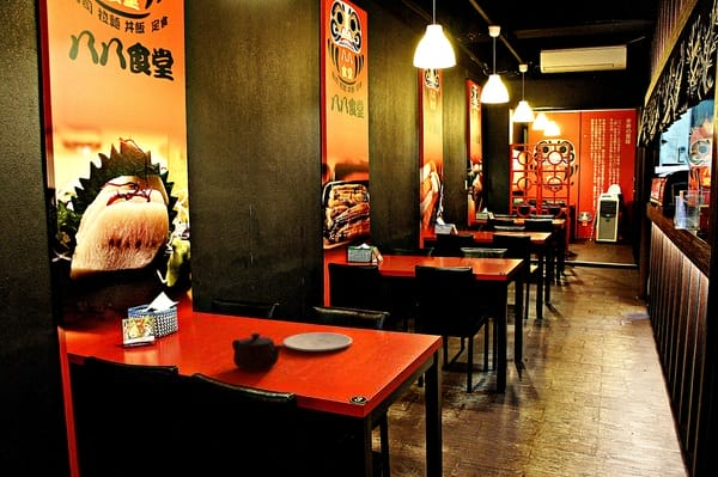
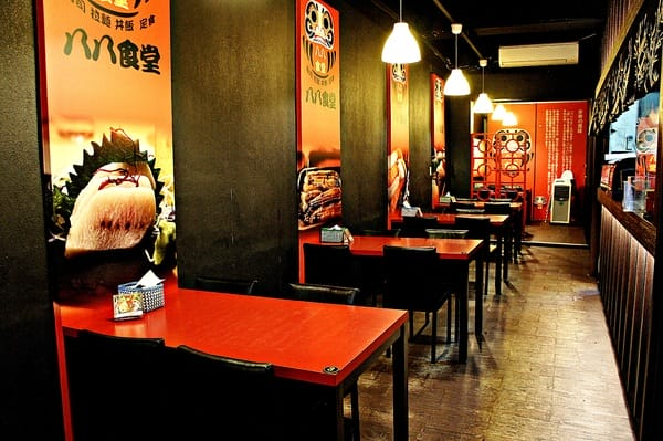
- plate [282,331,353,353]
- teapot [231,332,285,373]
